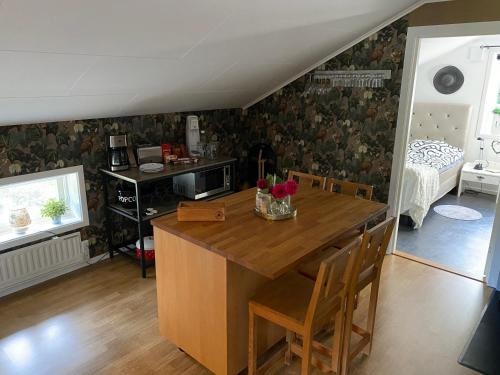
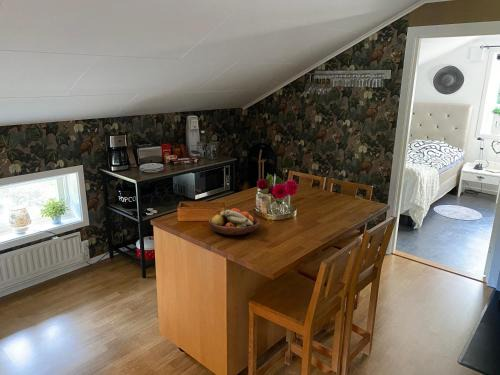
+ fruit bowl [208,207,260,236]
